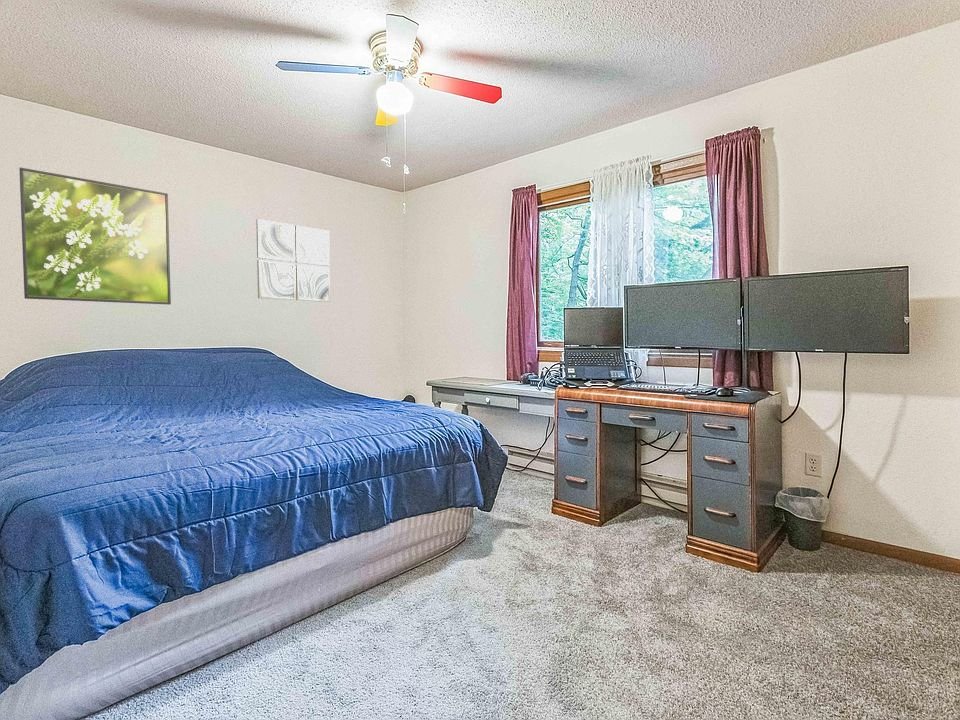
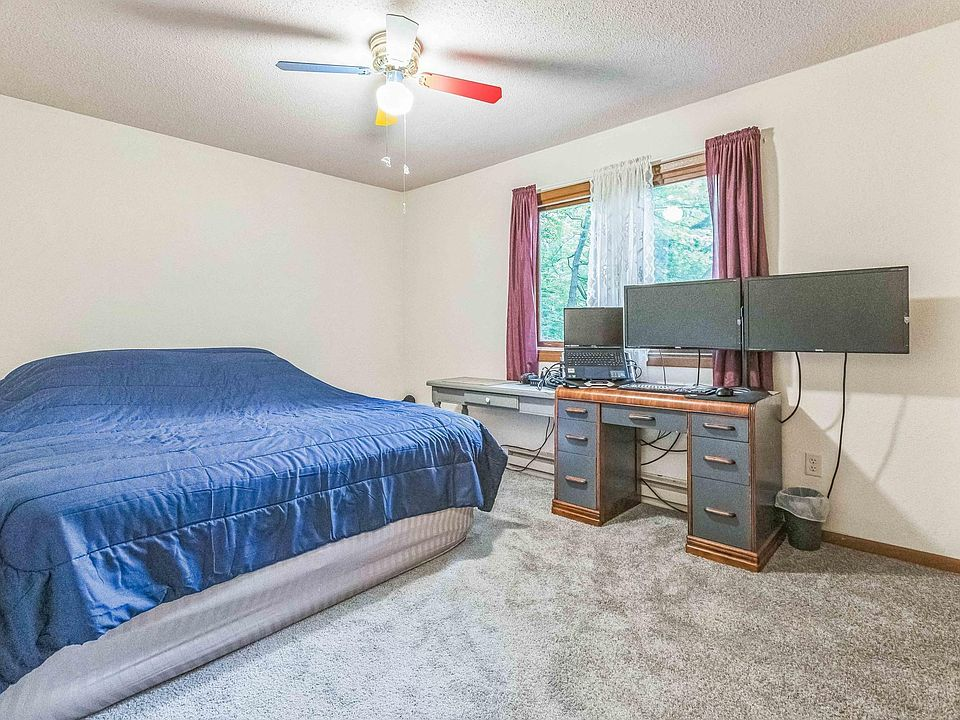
- wall art [255,218,331,303]
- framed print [18,166,172,306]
